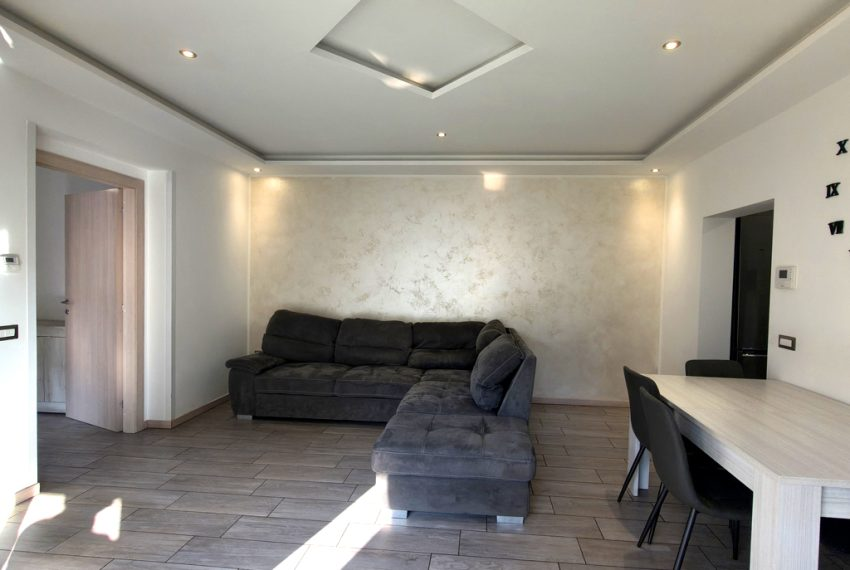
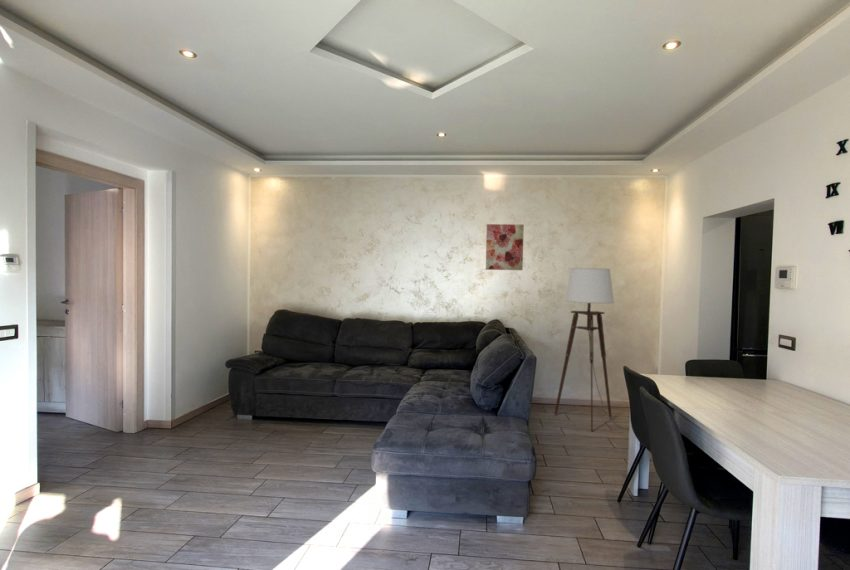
+ wall art [485,223,525,271]
+ floor lamp [553,267,630,433]
